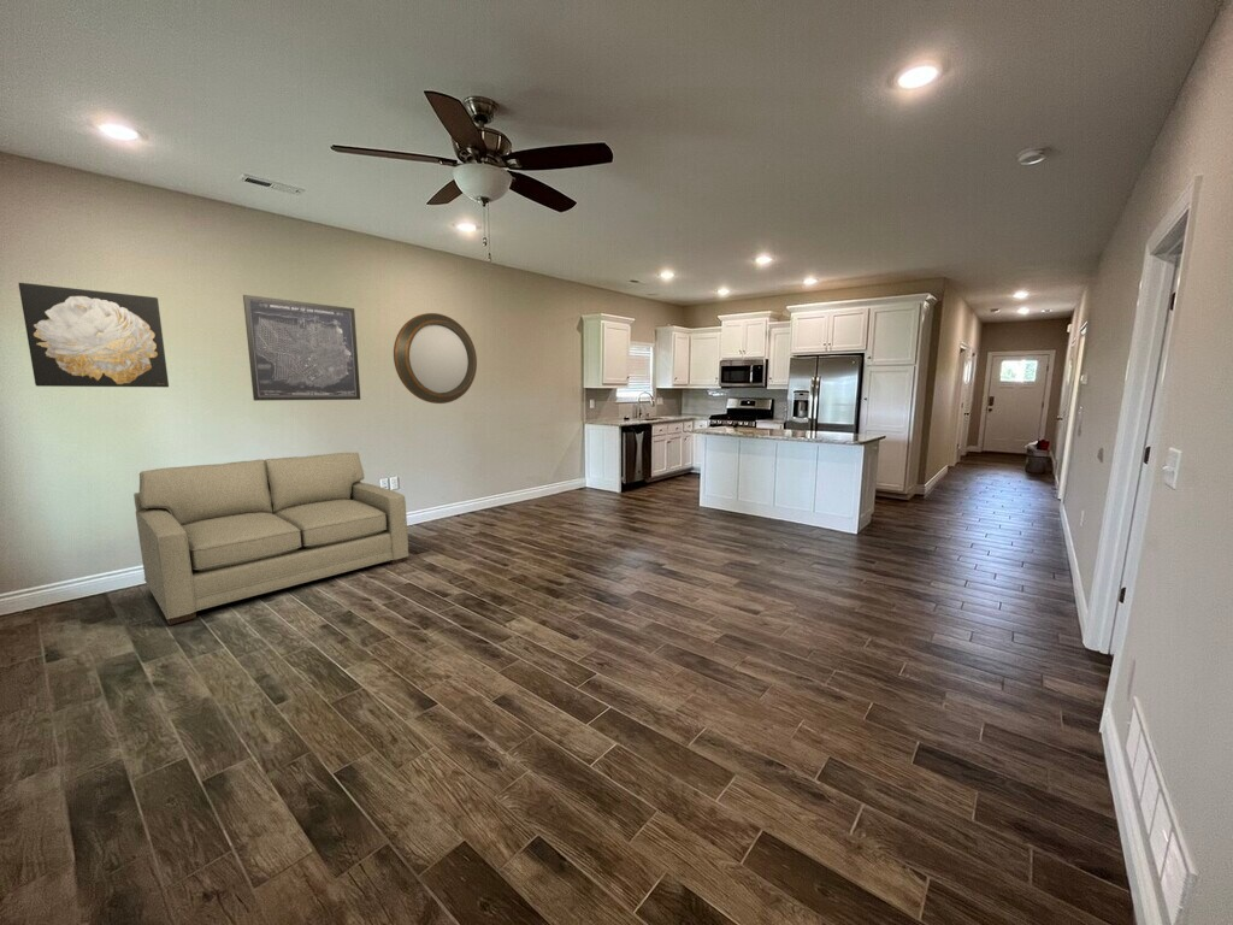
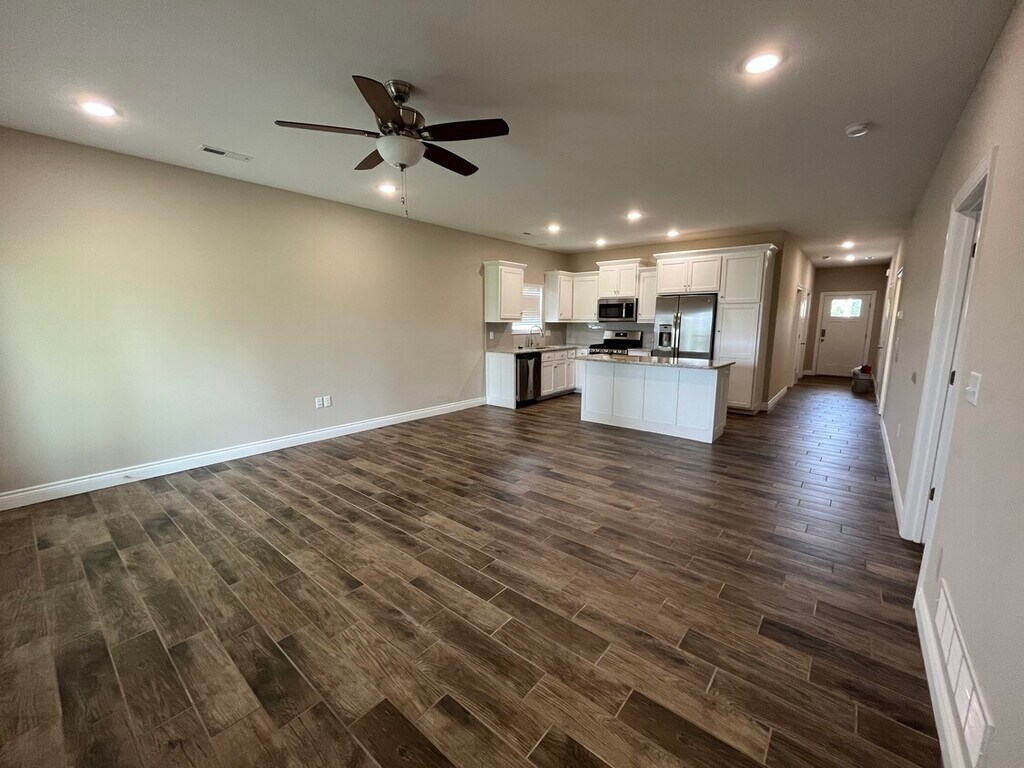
- home mirror [393,312,478,405]
- wall art [242,294,361,402]
- sofa [132,452,411,626]
- wall art [18,282,170,388]
